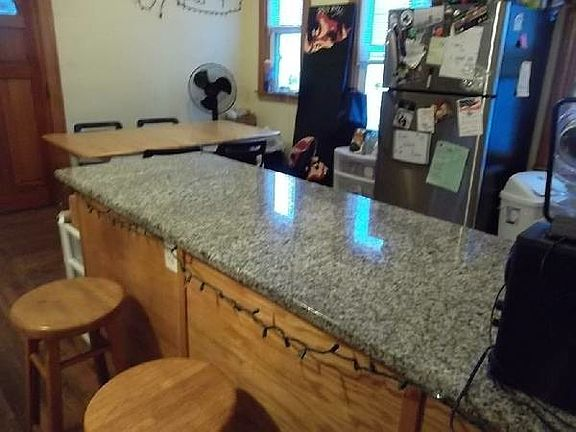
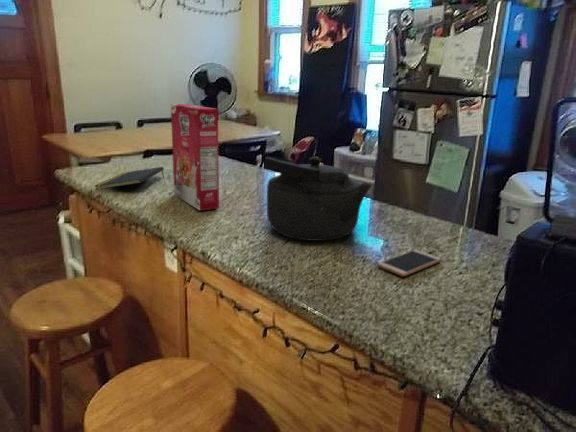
+ cereal box [170,103,220,212]
+ notepad [94,166,165,191]
+ kettle [263,156,373,242]
+ smartphone [376,249,442,277]
